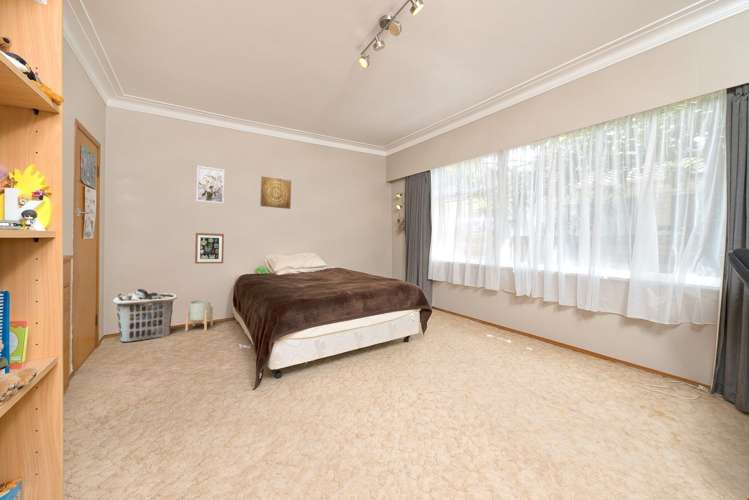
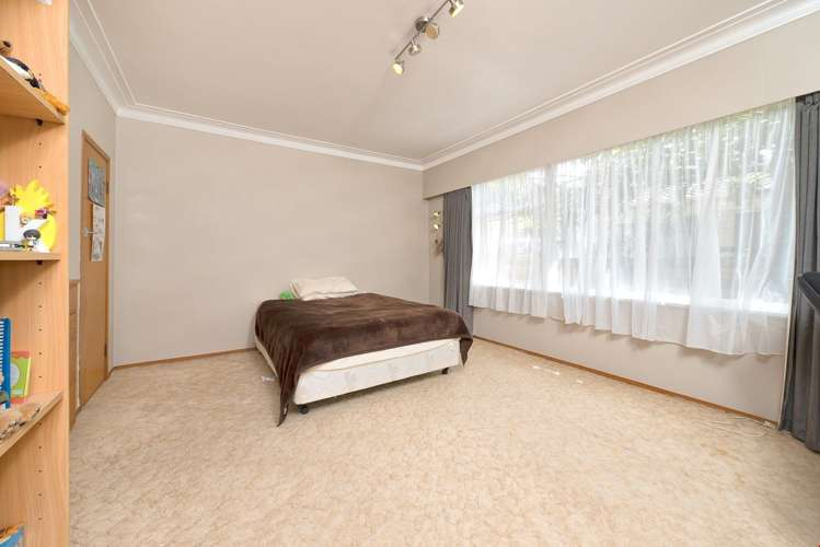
- wall art [259,175,292,210]
- clothes hamper [112,288,178,343]
- planter [184,299,214,332]
- wall art [196,165,225,204]
- wall art [194,232,225,265]
